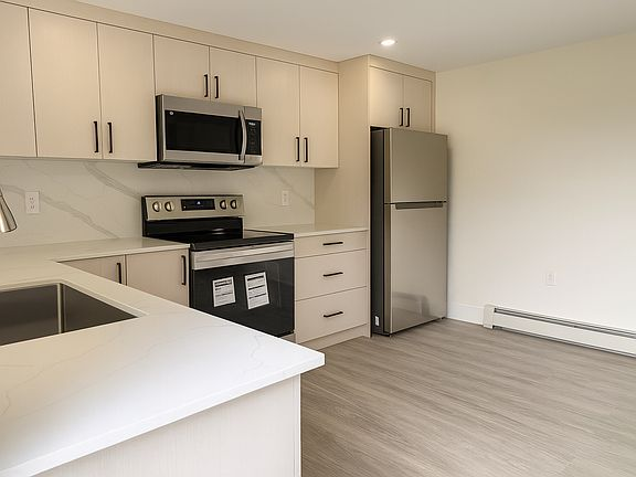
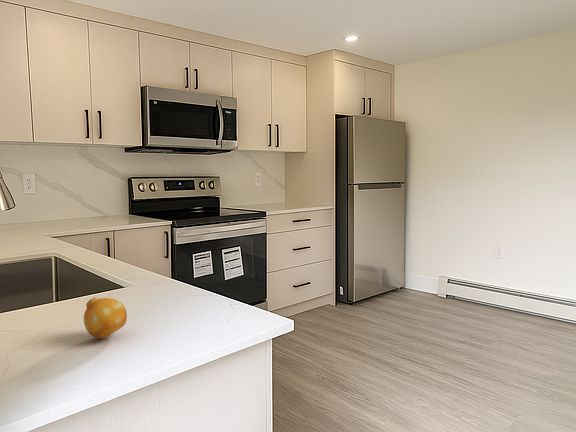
+ fruit [83,297,128,339]
